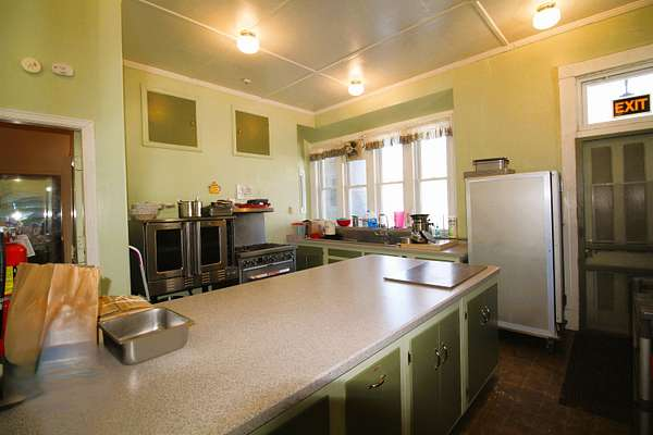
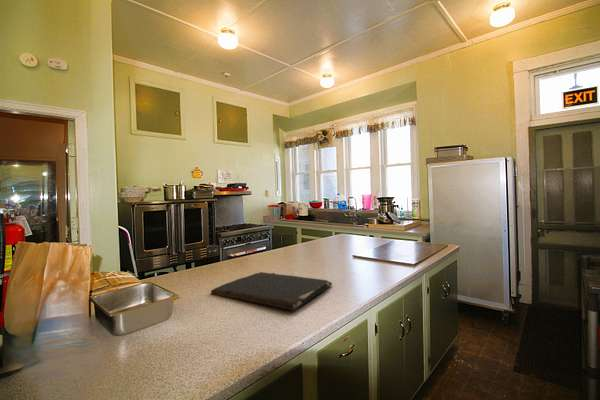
+ cutting board [210,271,333,311]
